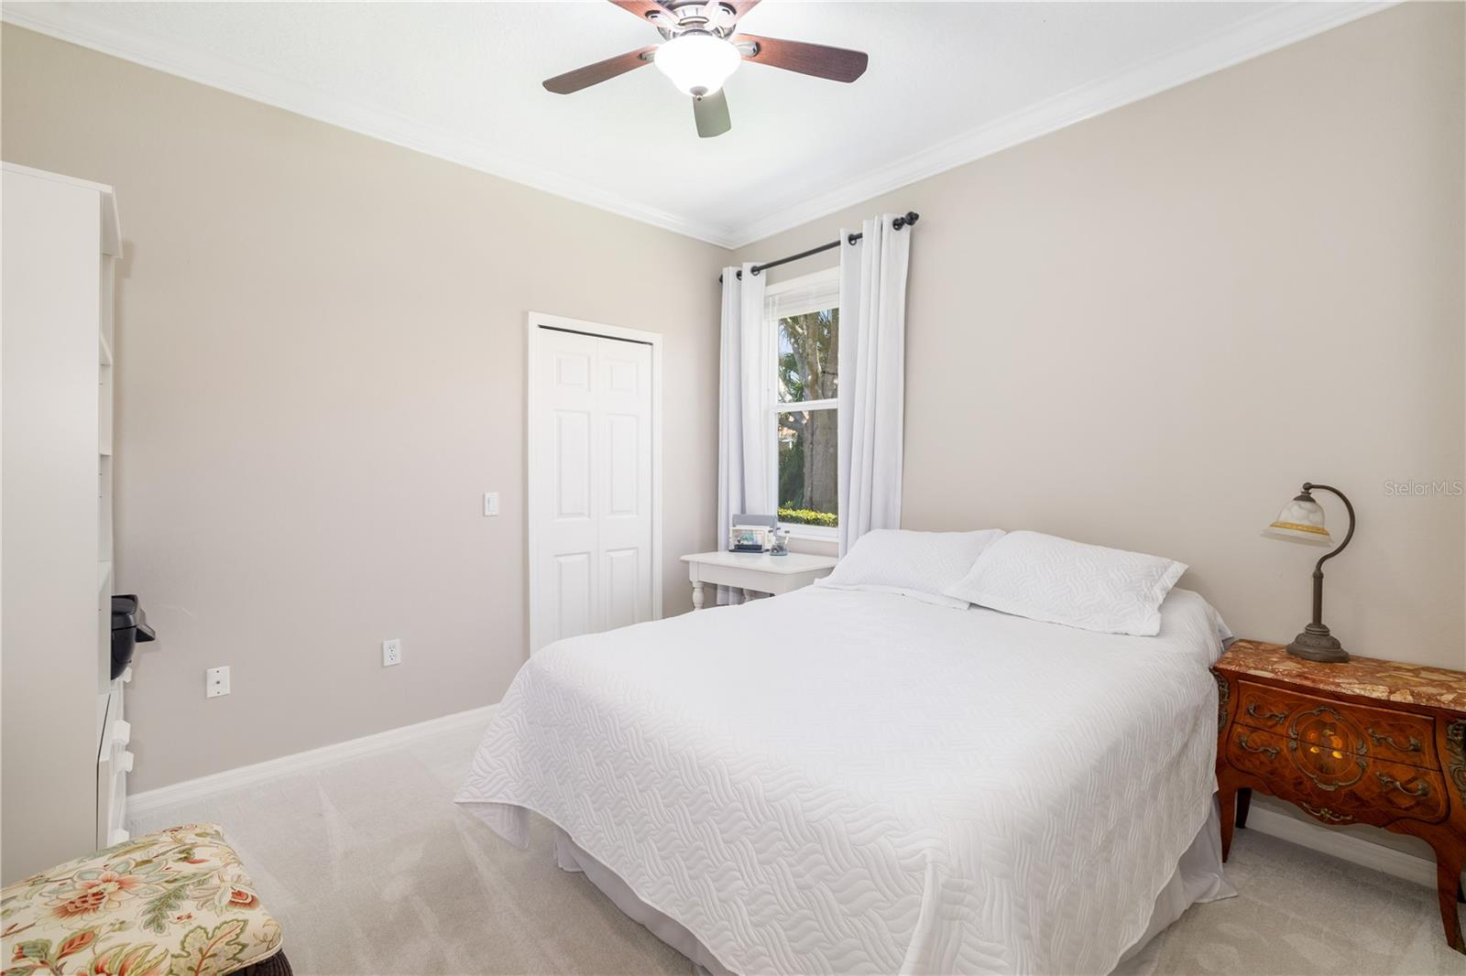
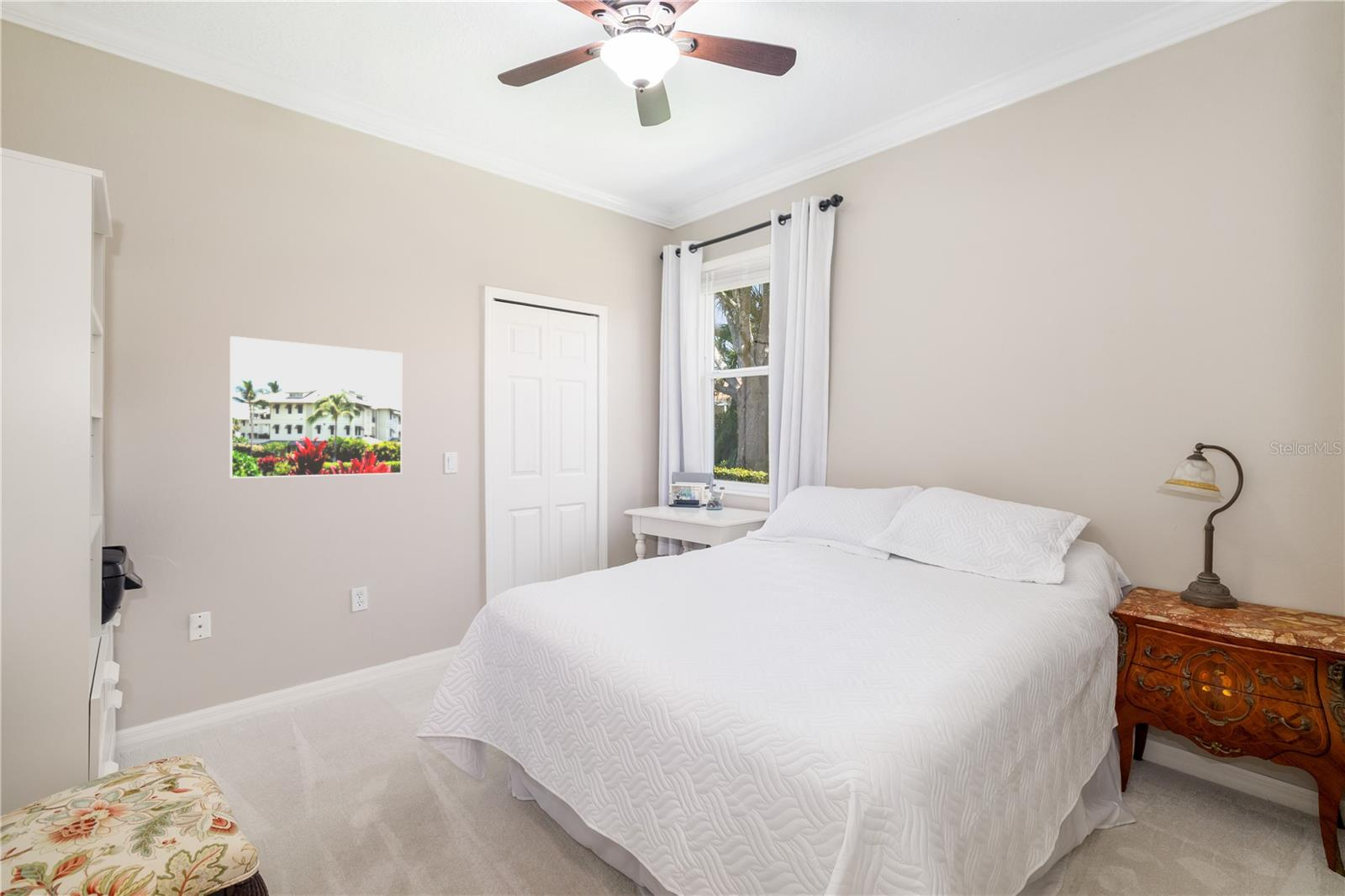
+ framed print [229,335,403,479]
